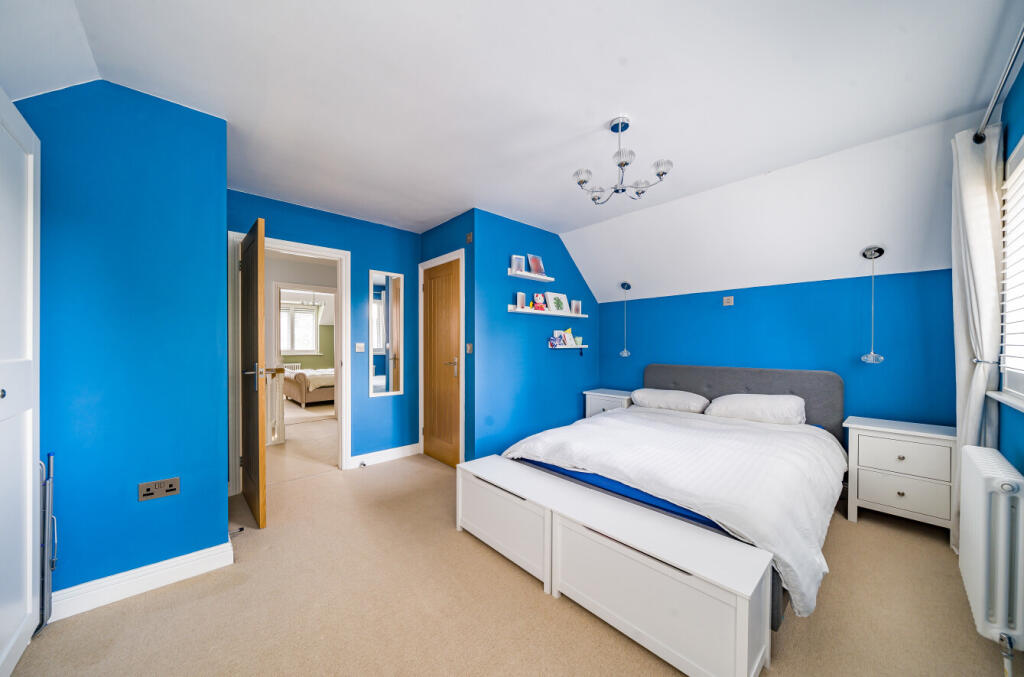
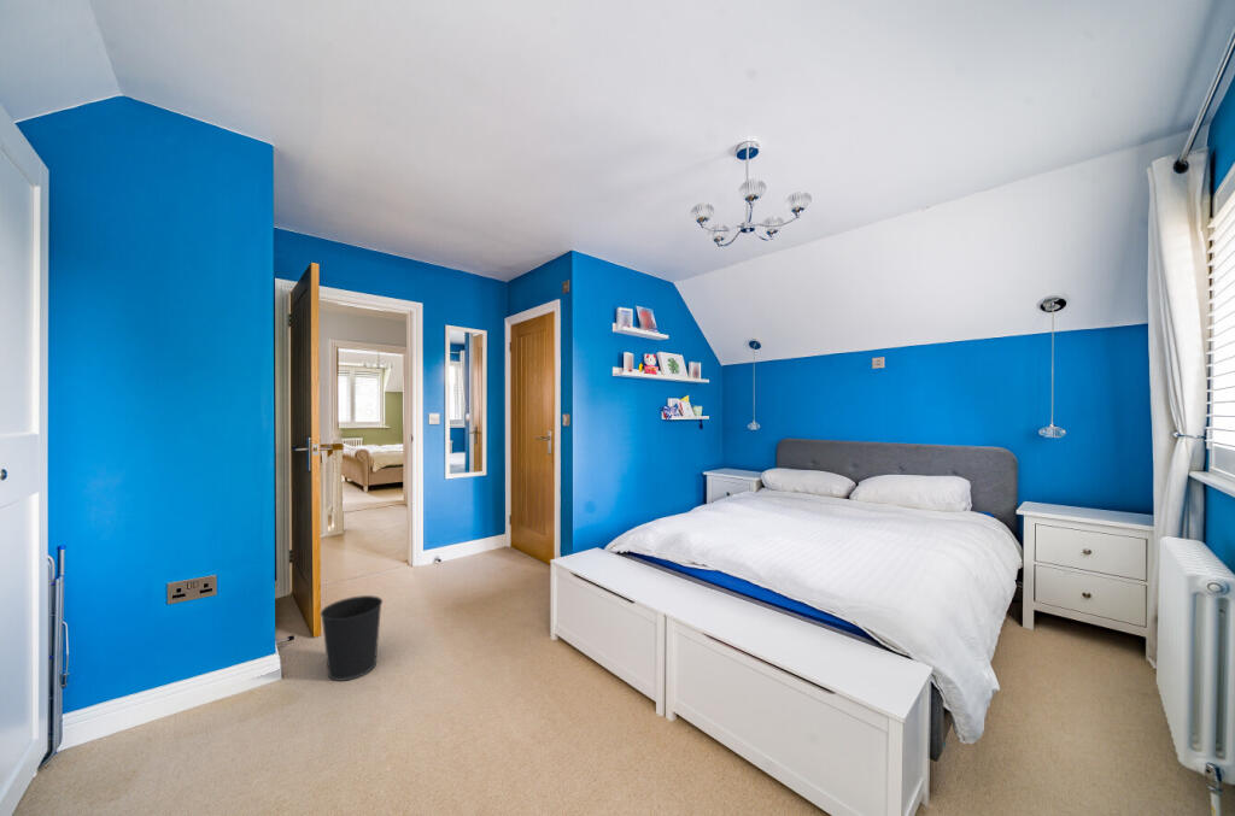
+ wastebasket [320,594,384,682]
